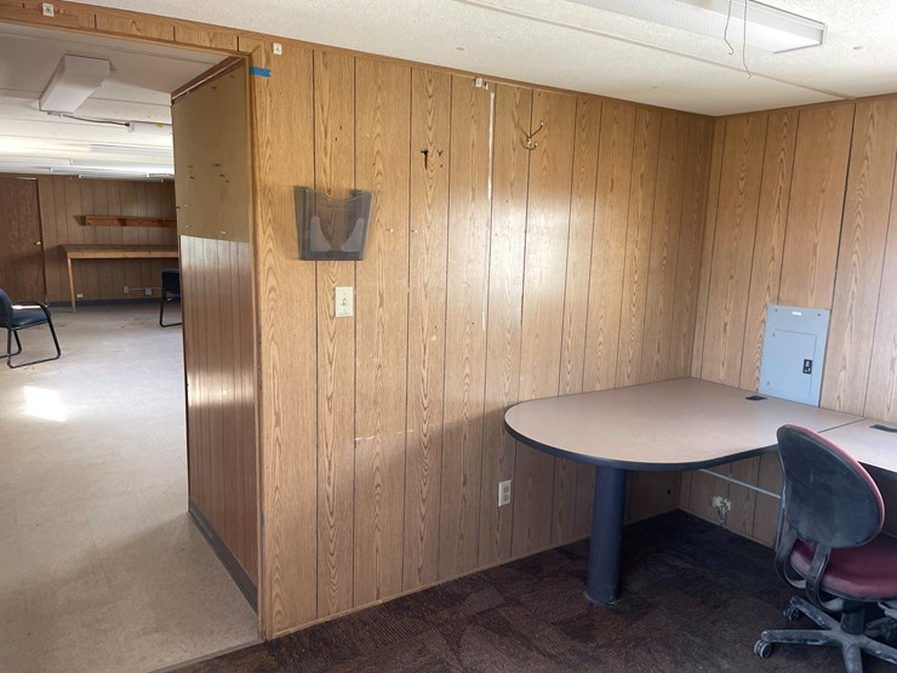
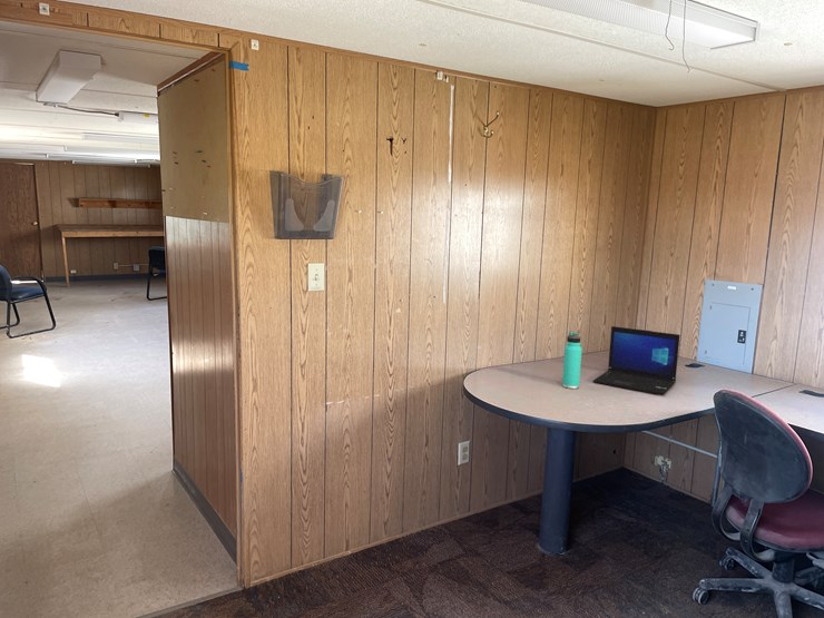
+ thermos bottle [561,331,582,390]
+ laptop [591,325,680,396]
